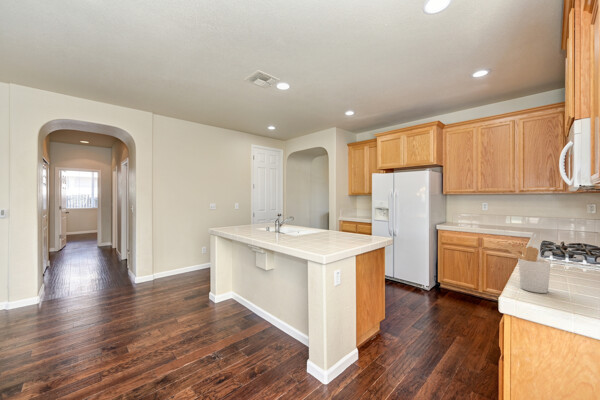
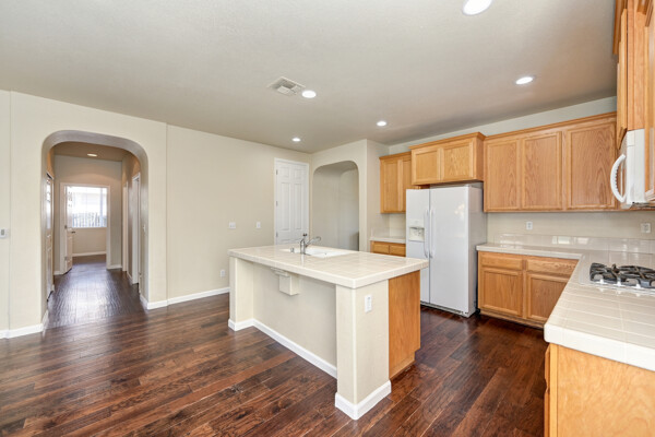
- utensil holder [502,243,551,294]
